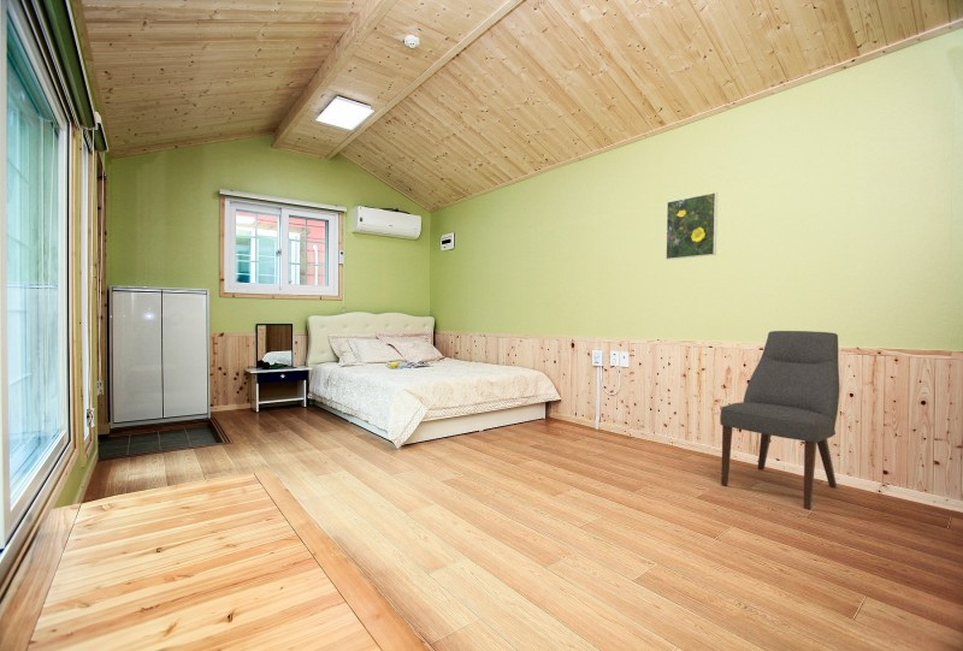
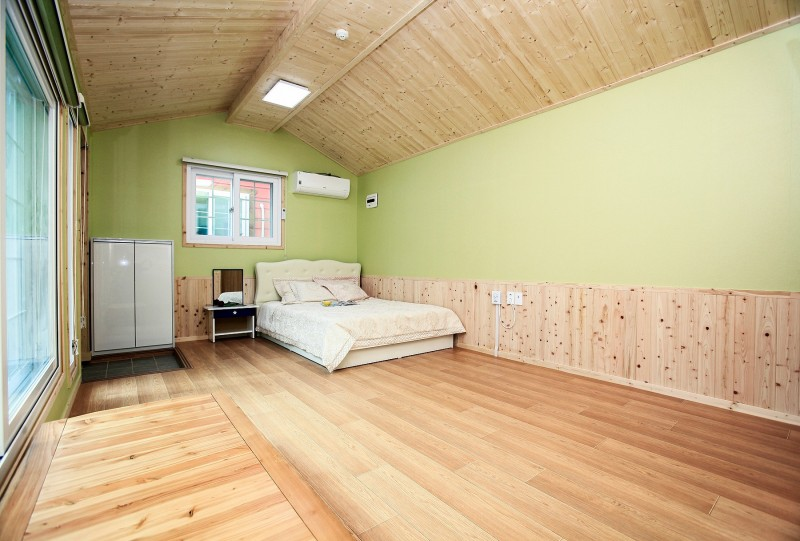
- chair [719,330,840,510]
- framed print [664,191,719,261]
